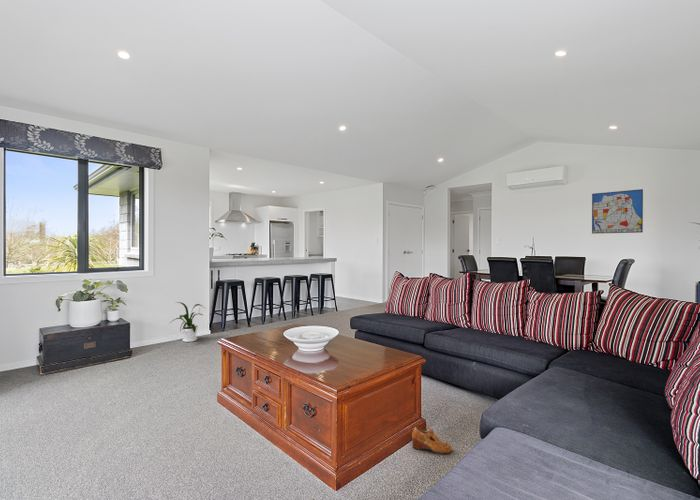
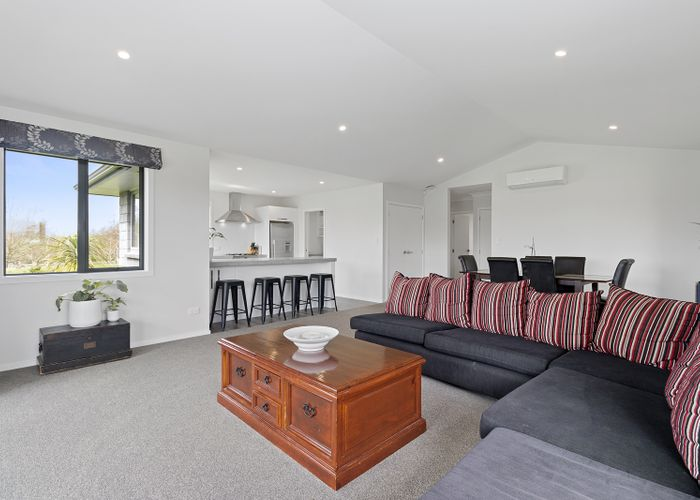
- shoe [411,426,453,455]
- house plant [168,301,206,343]
- wall art [591,188,644,235]
